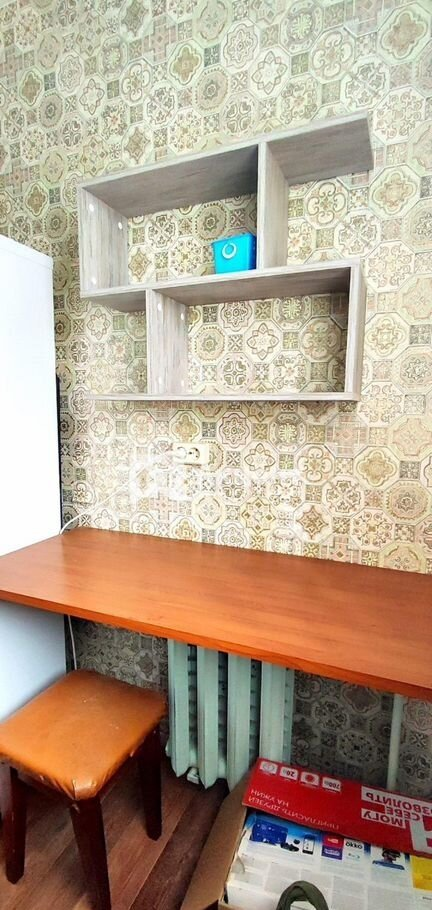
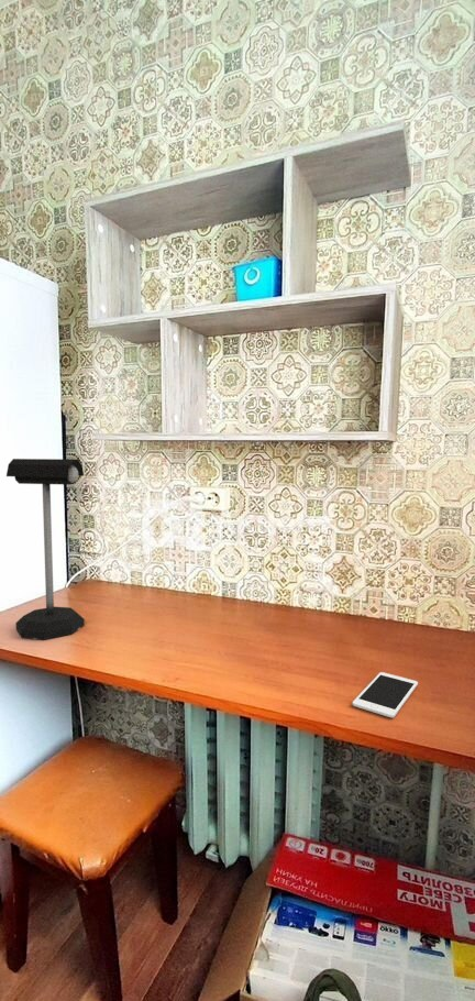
+ cell phone [352,671,419,718]
+ mailbox [5,458,86,640]
